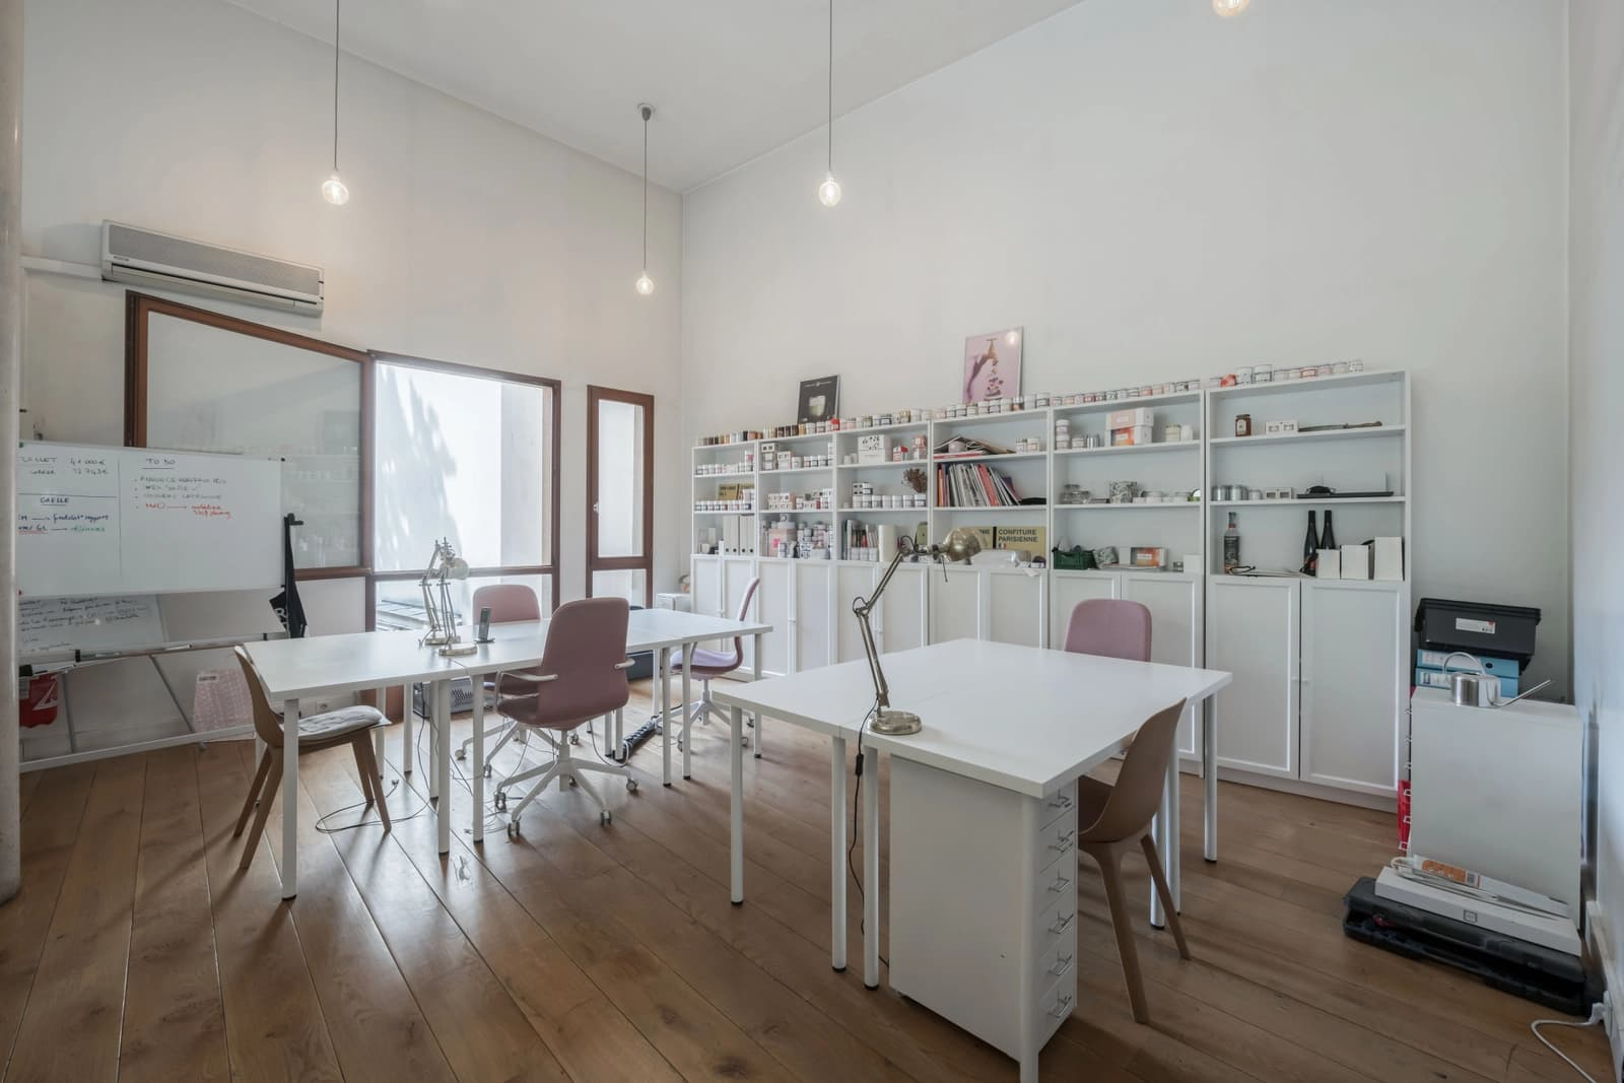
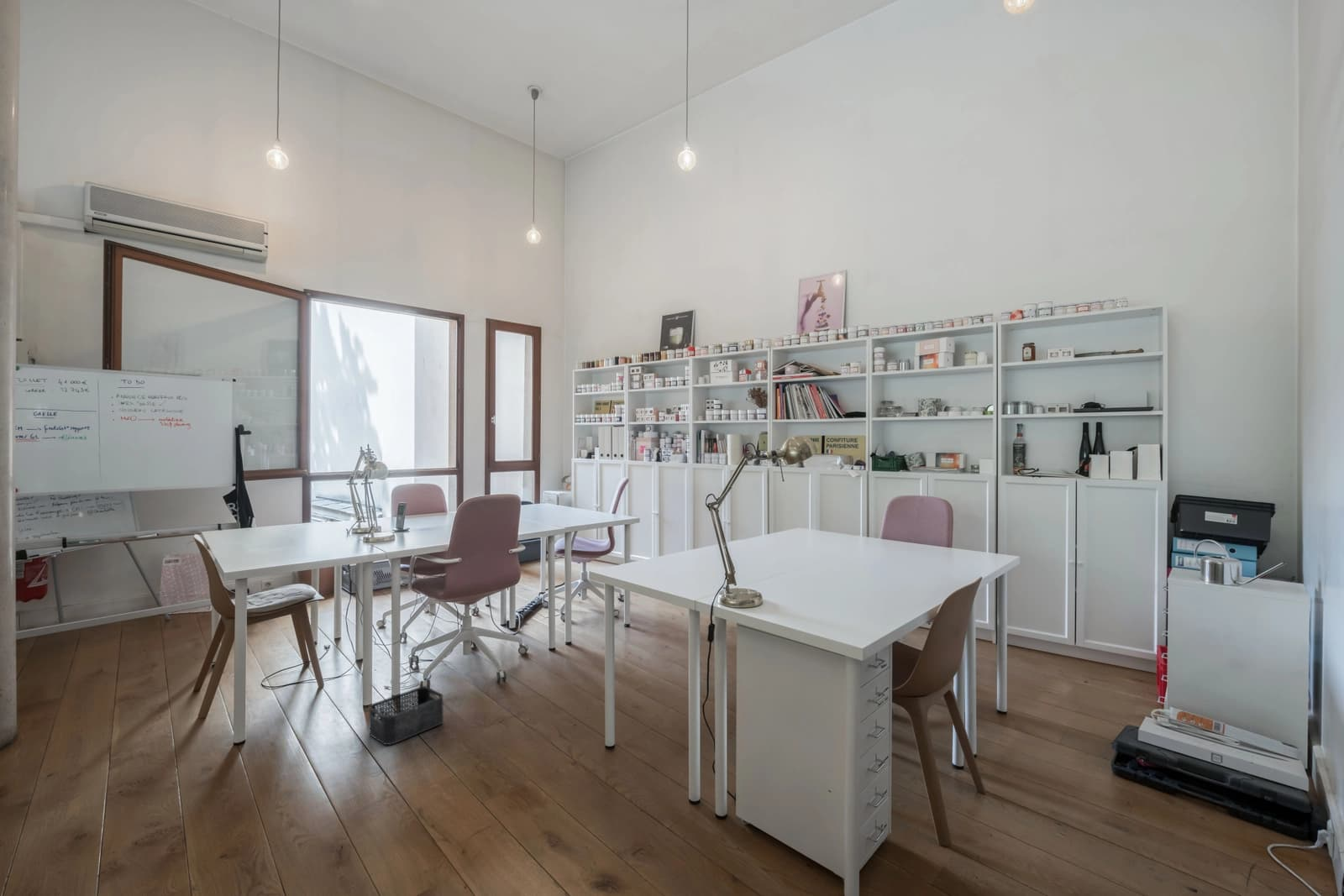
+ storage bin [368,686,444,746]
